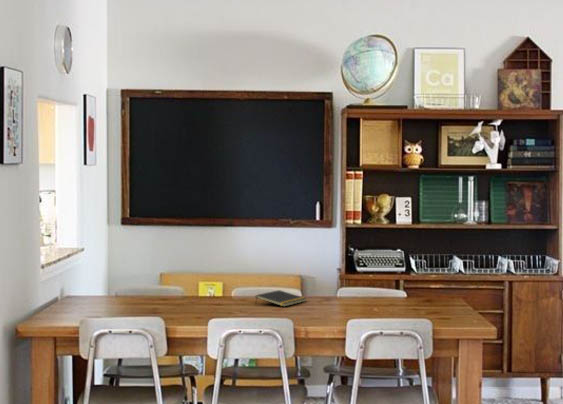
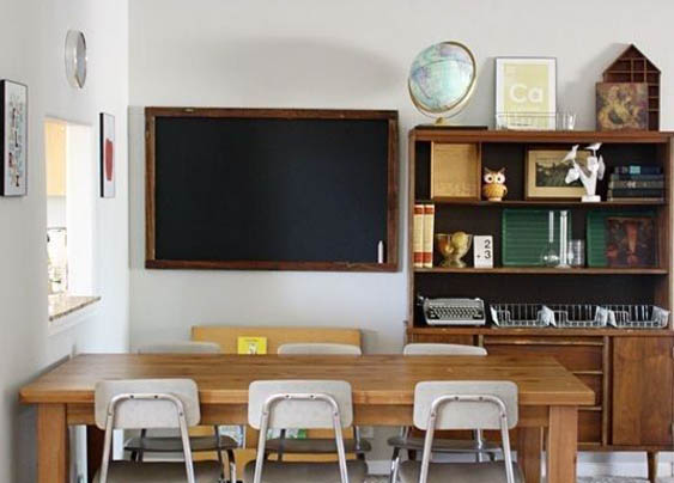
- notepad [254,289,308,308]
